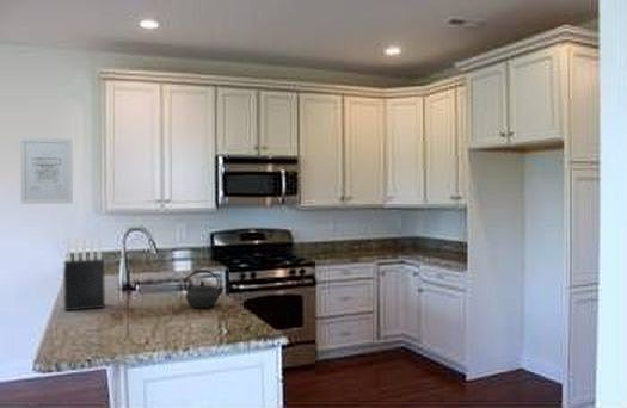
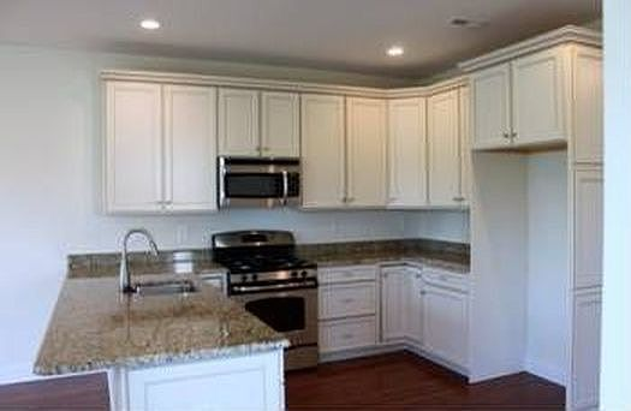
- kettle [183,268,226,309]
- knife block [62,234,106,313]
- wall art [19,136,74,205]
